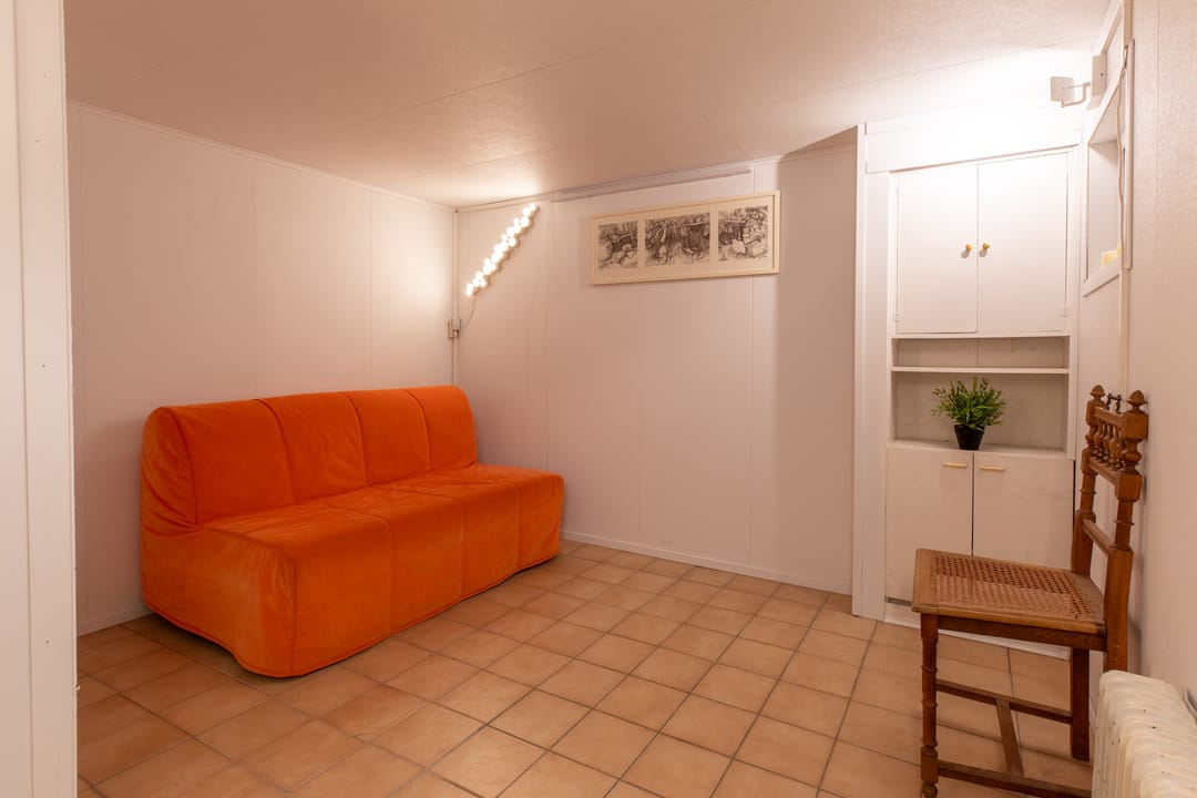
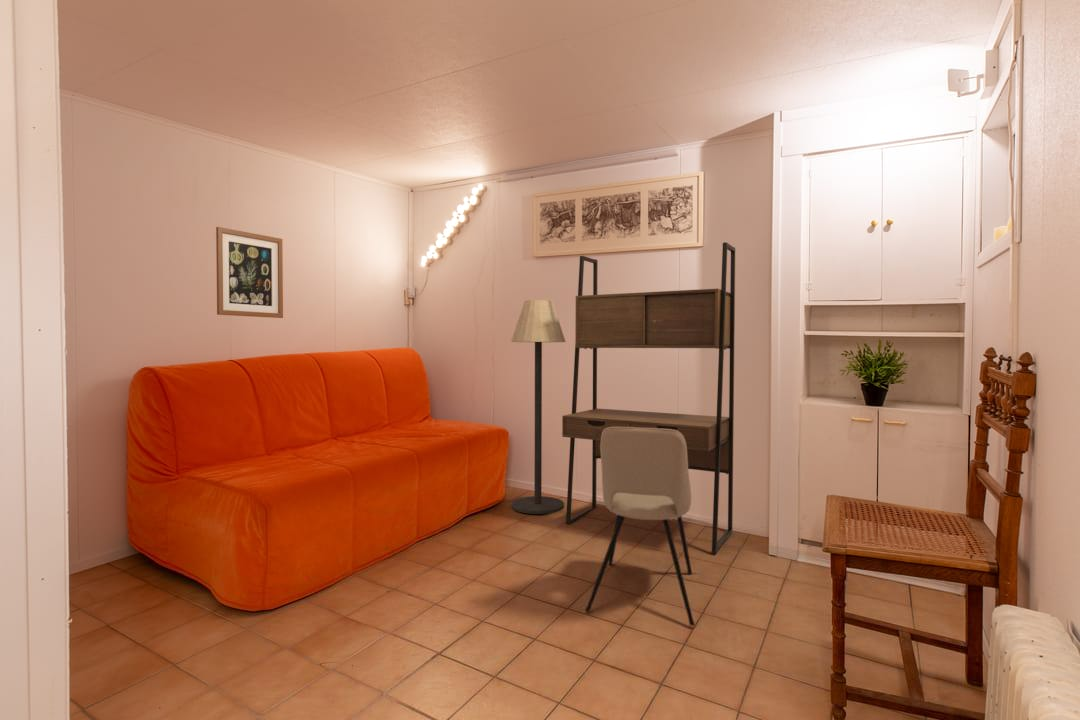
+ desk [561,241,736,554]
+ dining chair [585,427,696,627]
+ floor lamp [510,299,566,515]
+ wall art [215,226,284,319]
